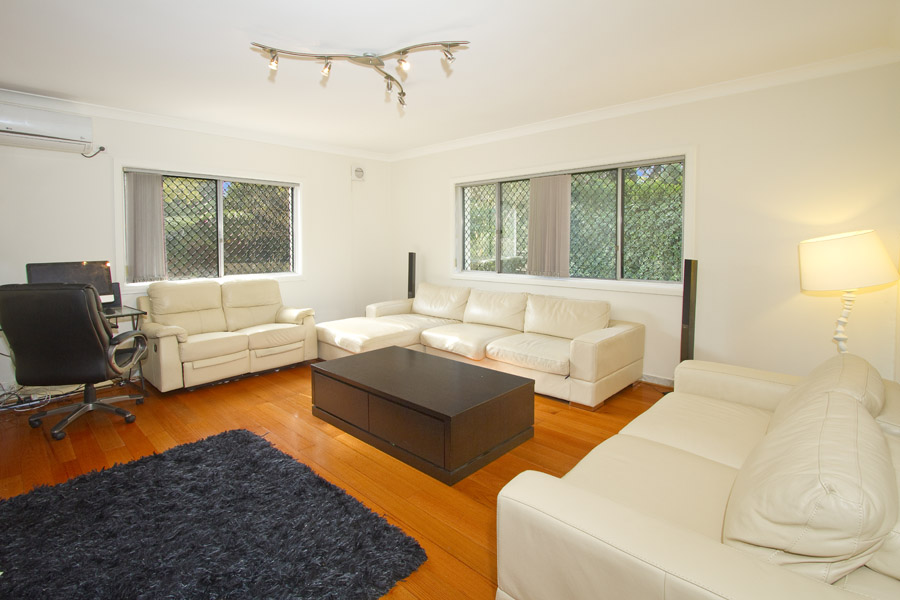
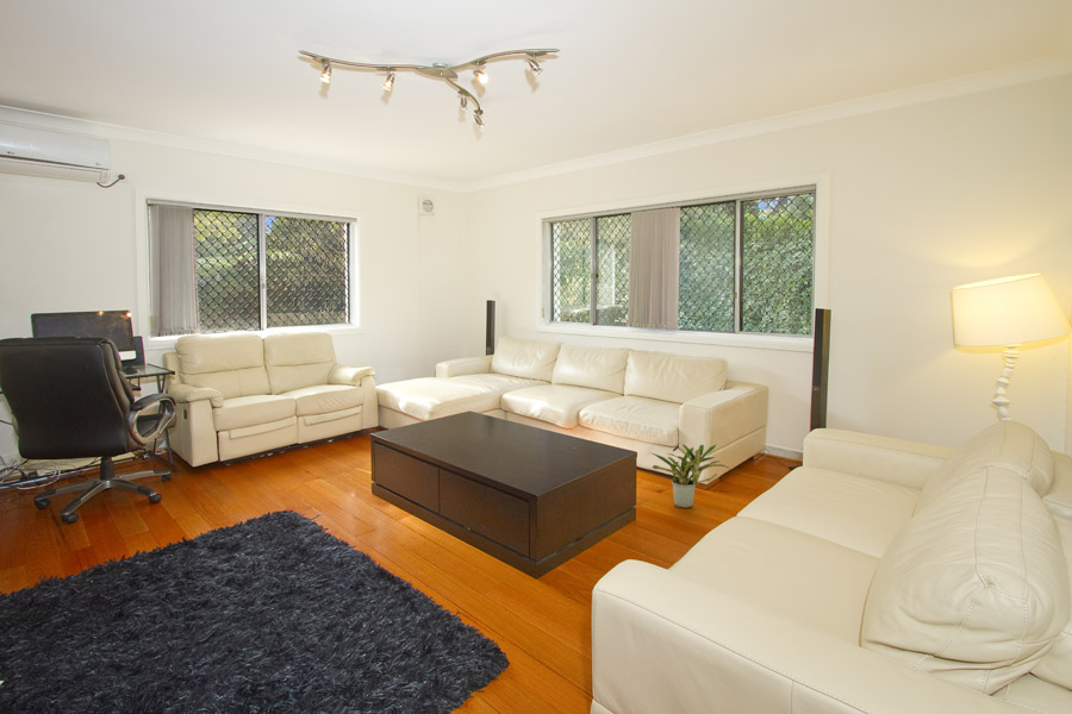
+ potted plant [649,443,730,509]
